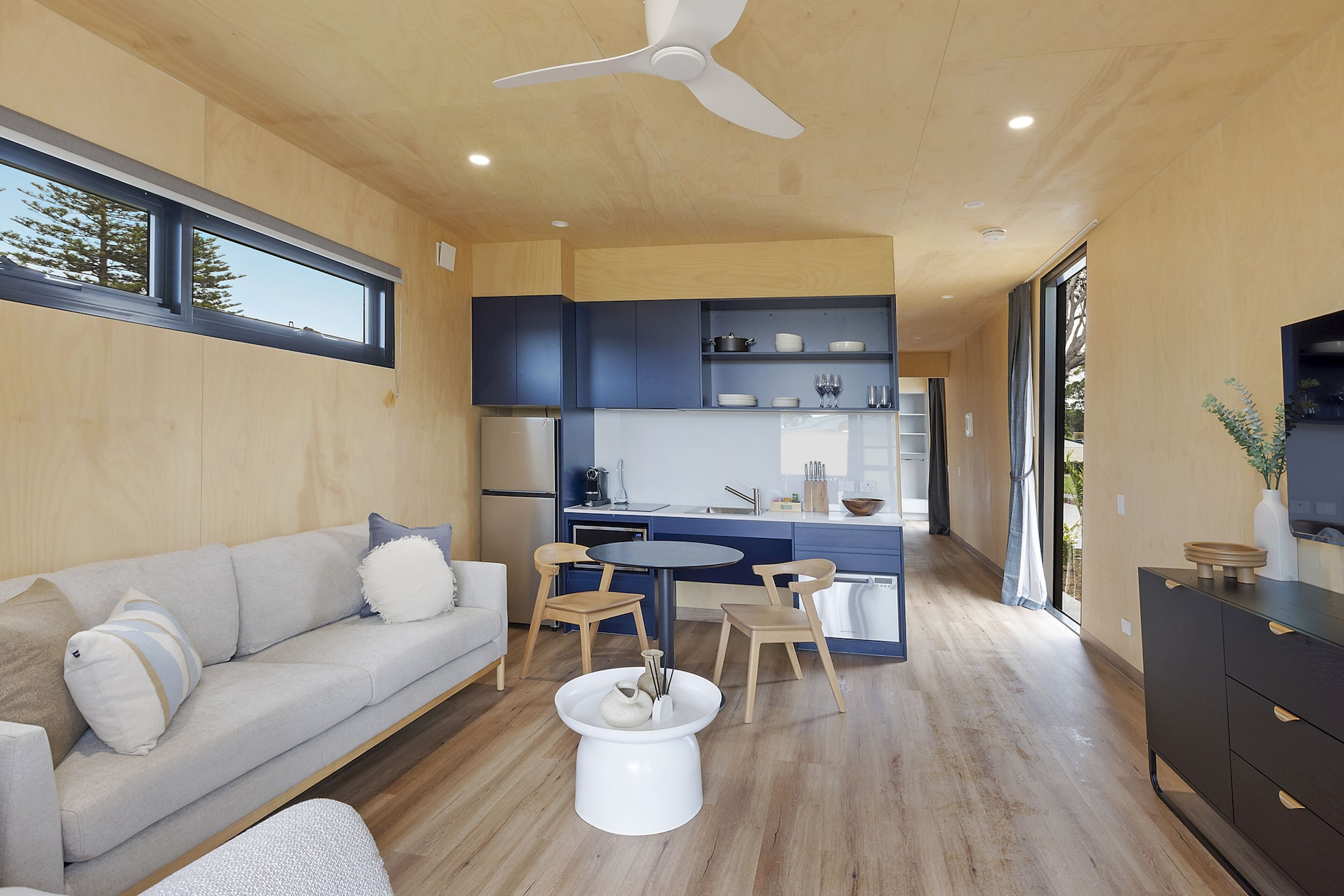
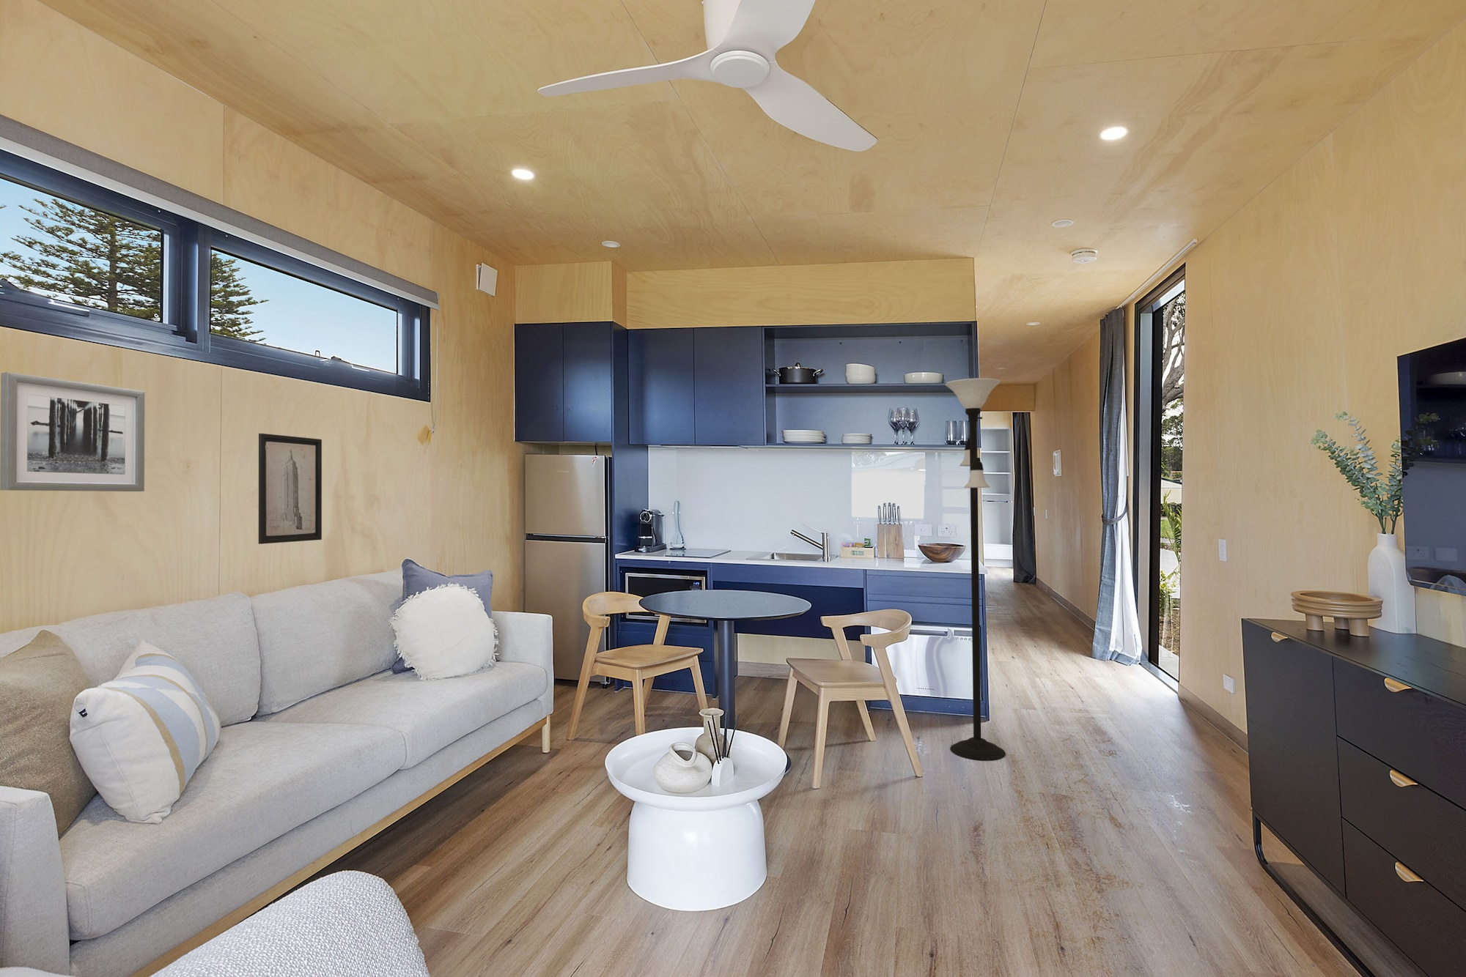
+ floor lamp [945,377,1006,761]
+ wall art [0,372,145,492]
+ wall art [259,433,323,545]
